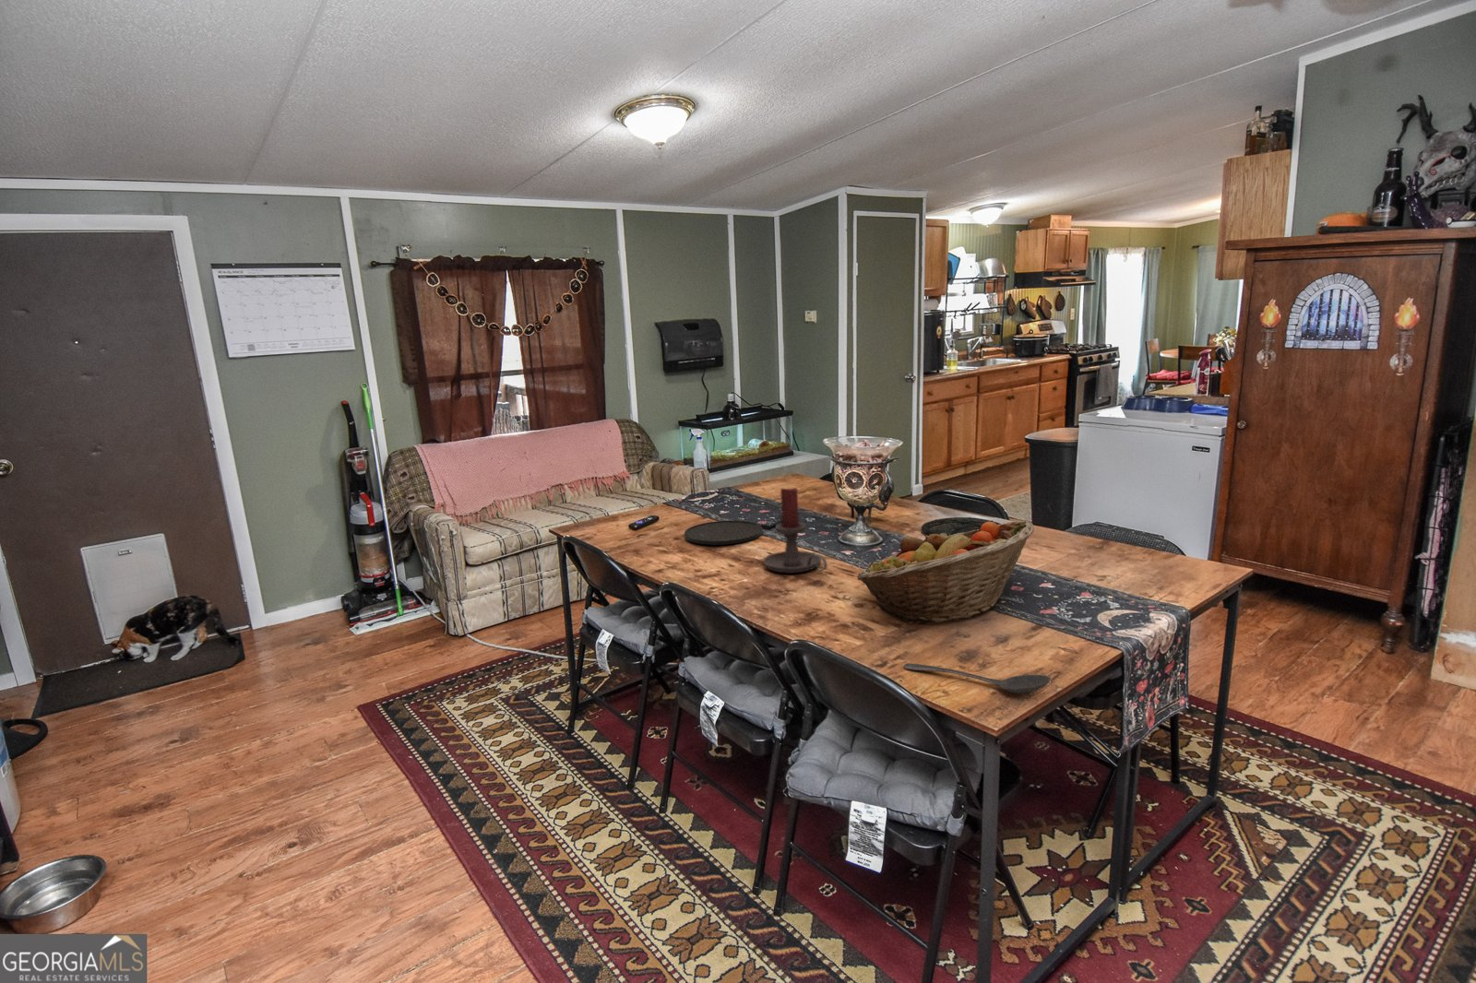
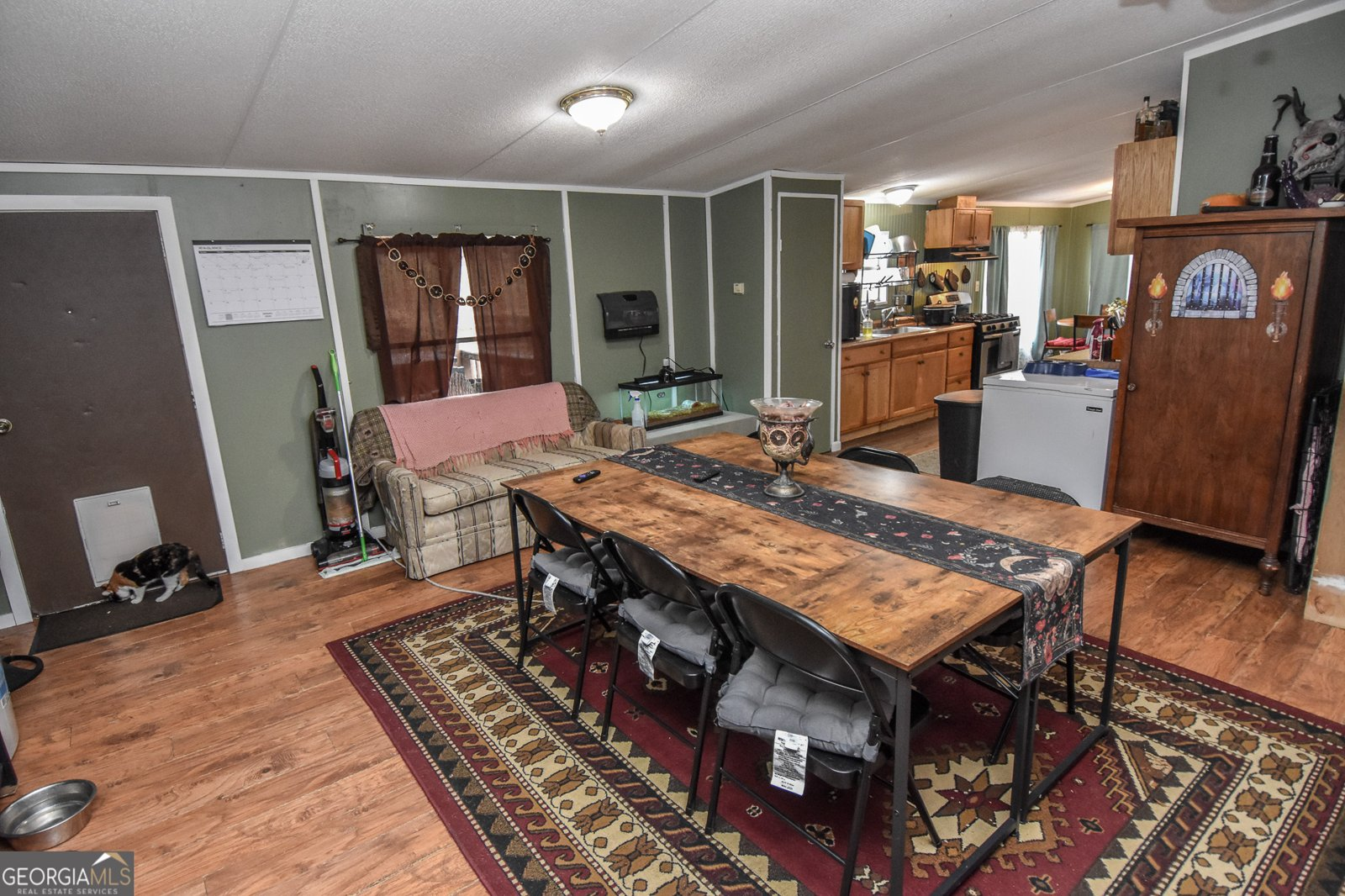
- fruit basket [856,520,1035,623]
- candle holder [762,486,829,574]
- plate [921,517,1001,535]
- plate [684,520,763,546]
- stirrer [903,662,1051,694]
